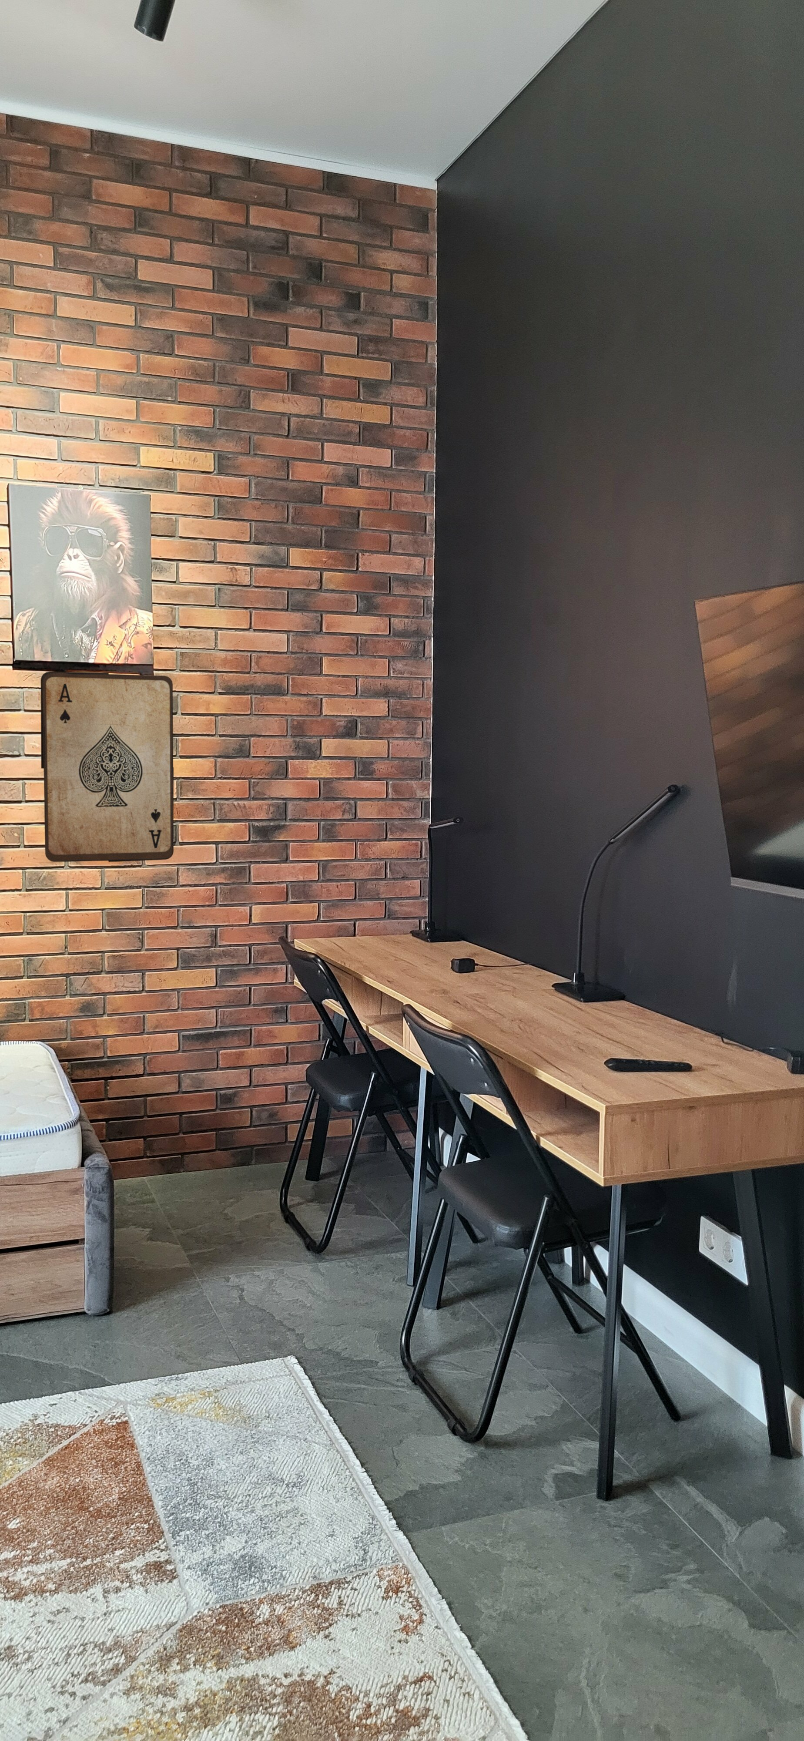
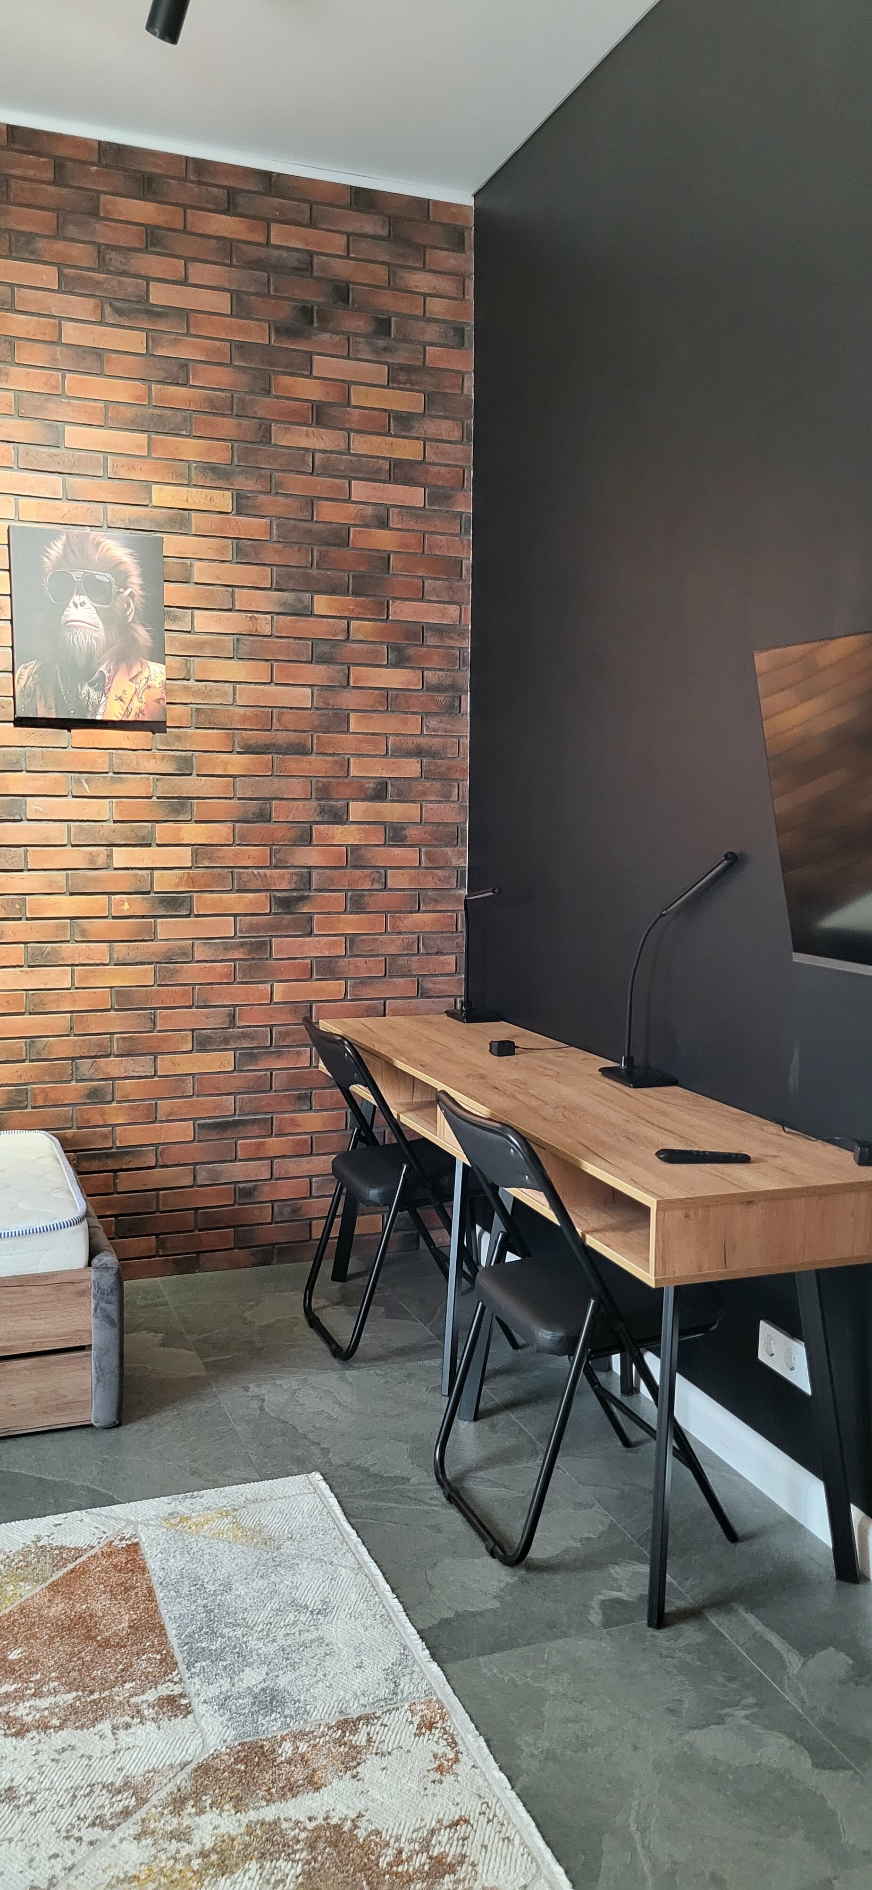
- shield [40,671,174,863]
